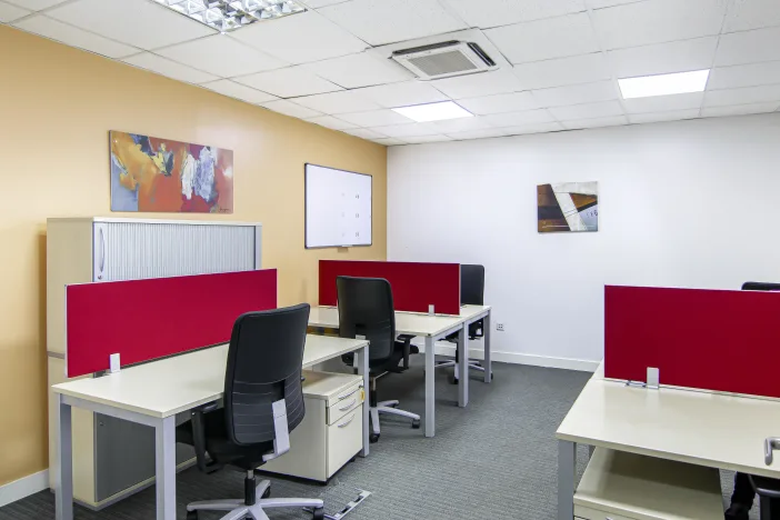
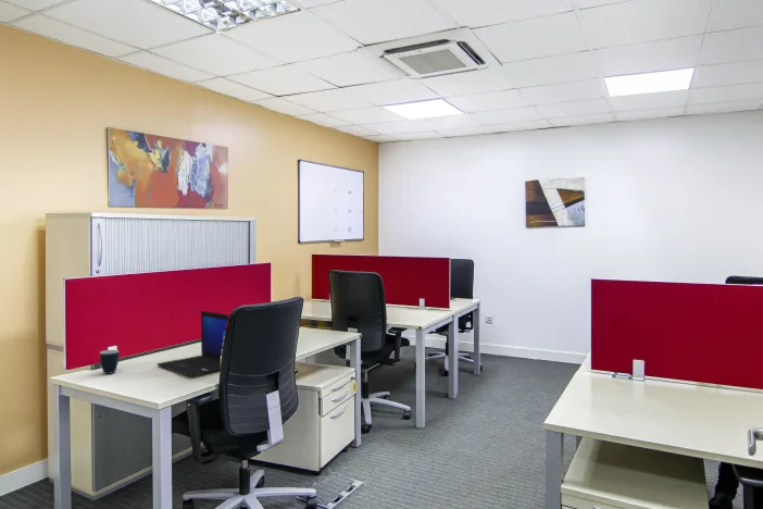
+ mug [99,349,120,375]
+ laptop [155,310,230,377]
